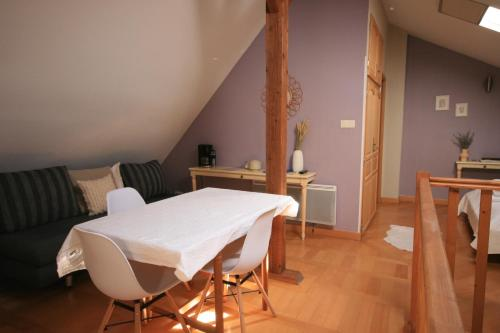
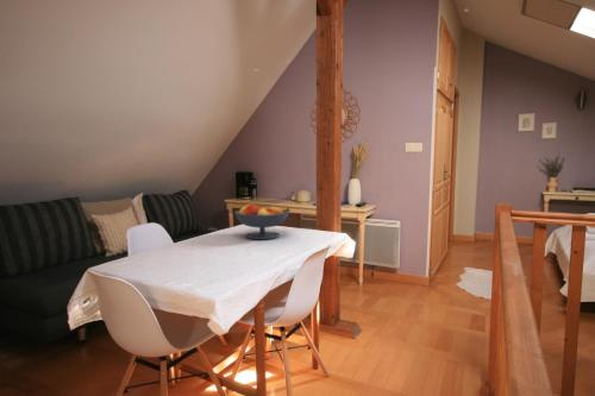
+ fruit bowl [233,202,290,240]
